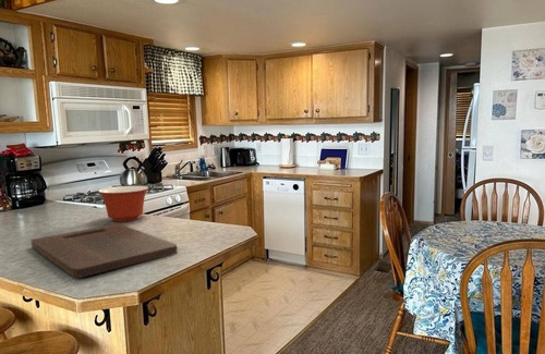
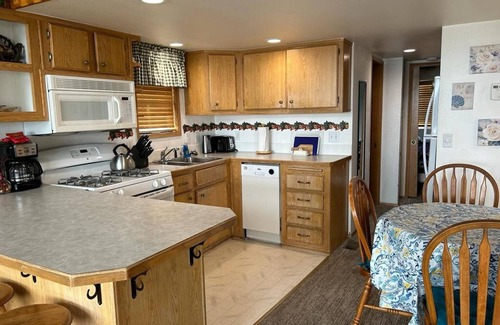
- mixing bowl [97,185,149,222]
- cutting board [31,223,178,279]
